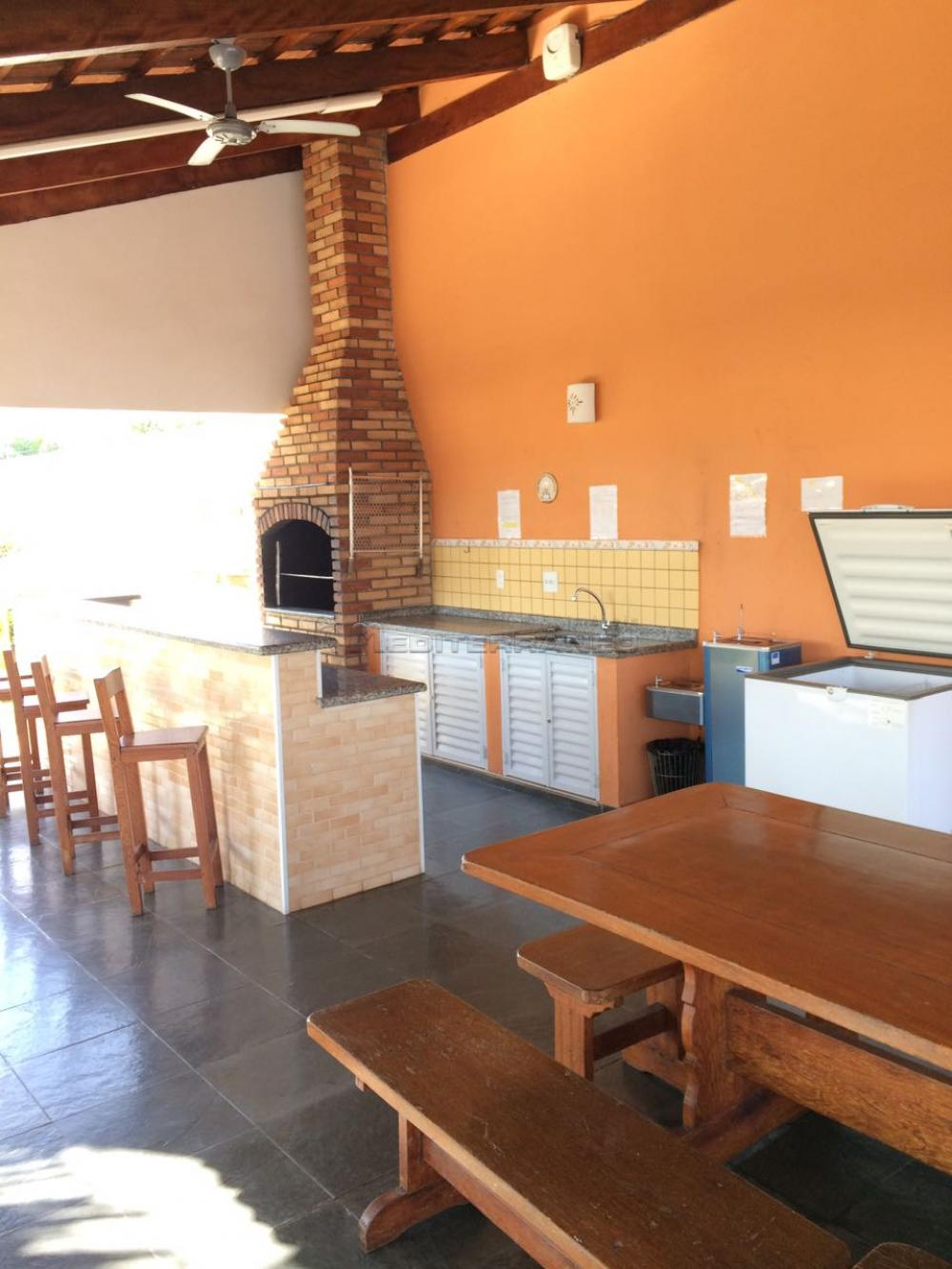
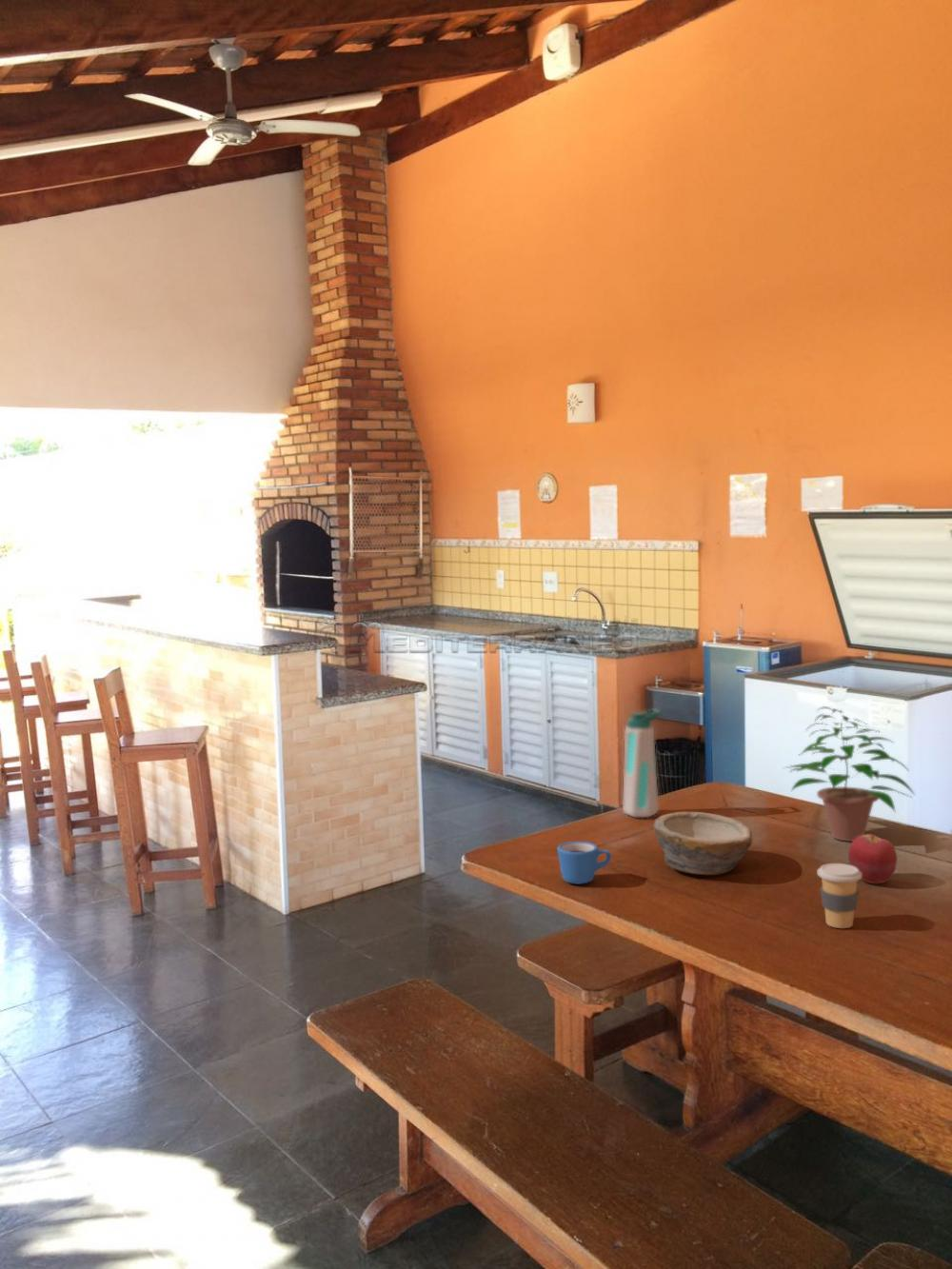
+ coffee cup [816,863,862,929]
+ potted plant [783,705,916,843]
+ water bottle [622,707,663,818]
+ mug [556,841,612,884]
+ apple [847,833,898,884]
+ bowl [652,811,753,876]
